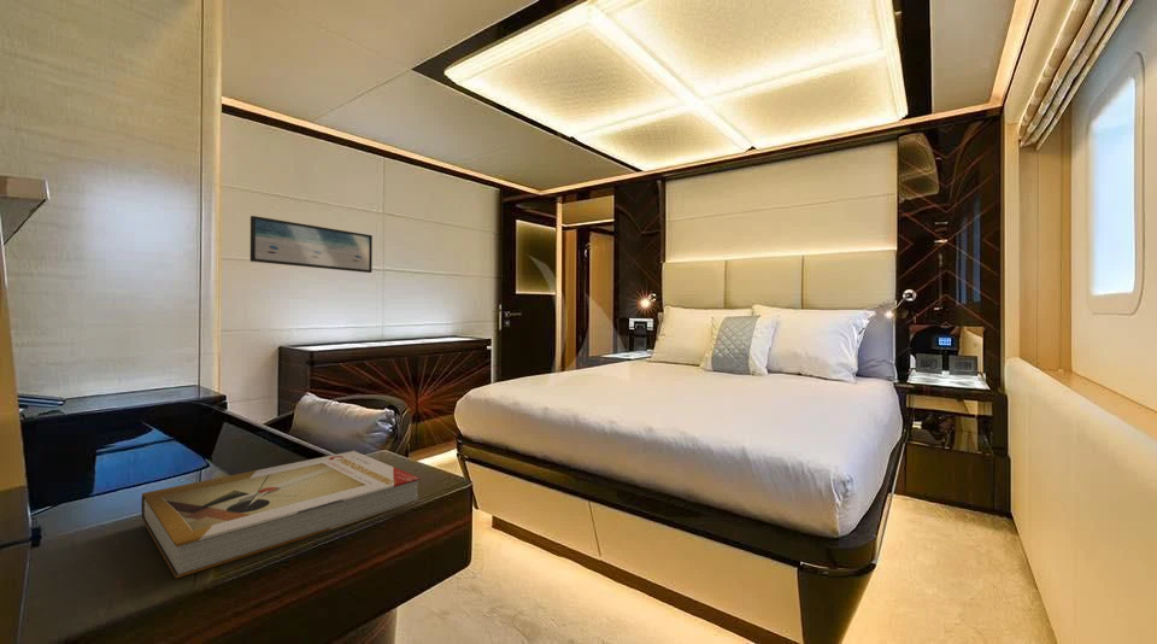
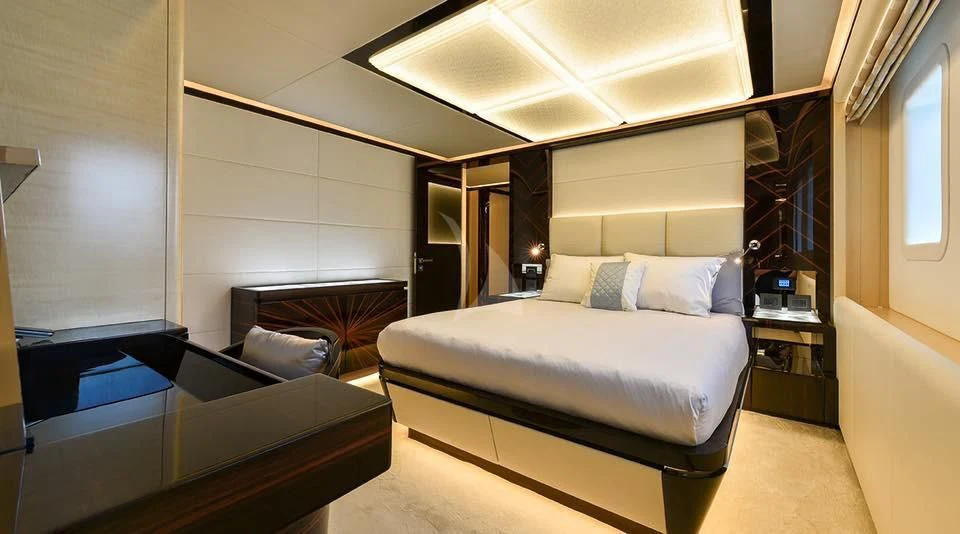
- wall art [249,215,374,274]
- book [140,450,422,579]
